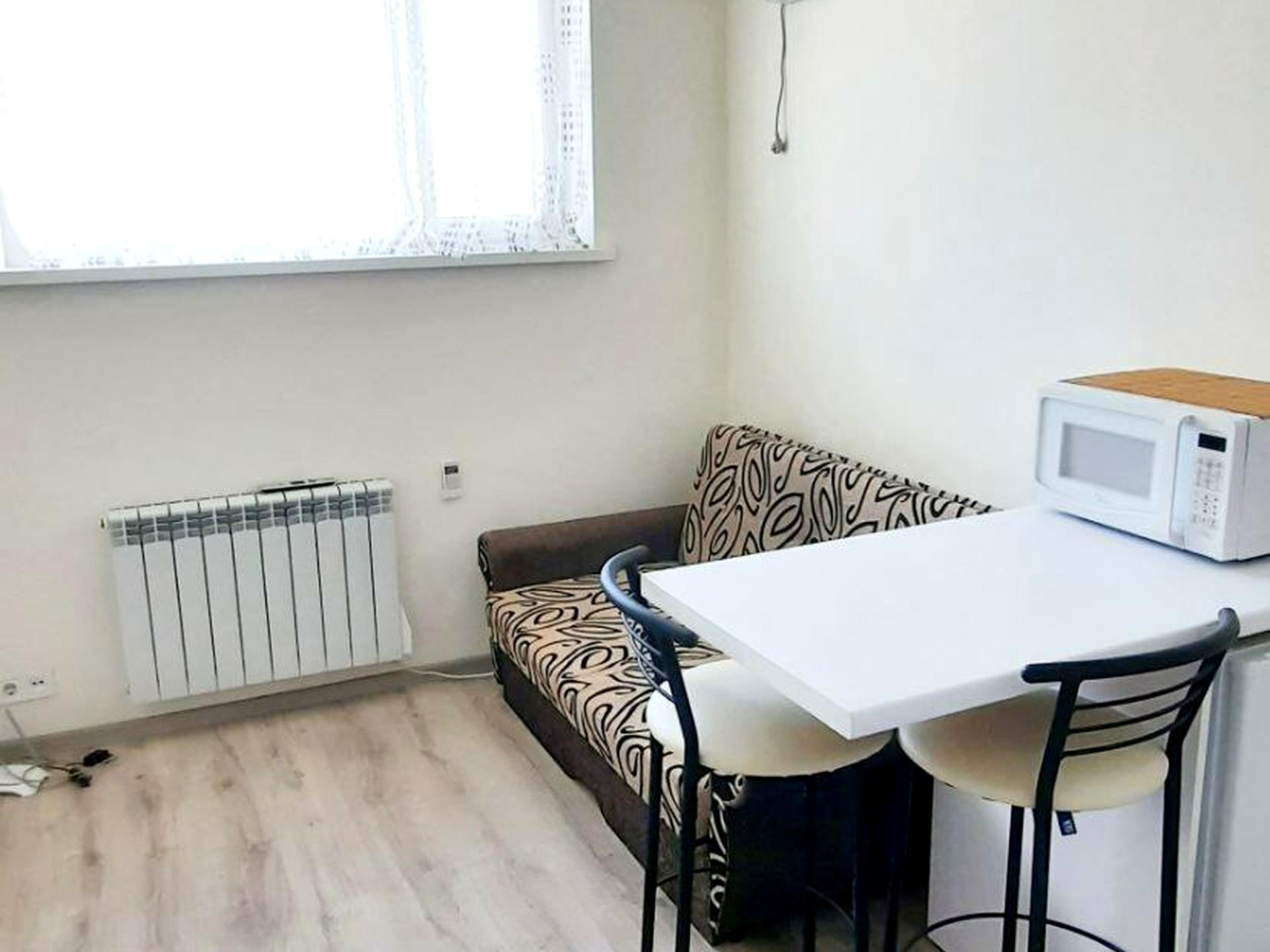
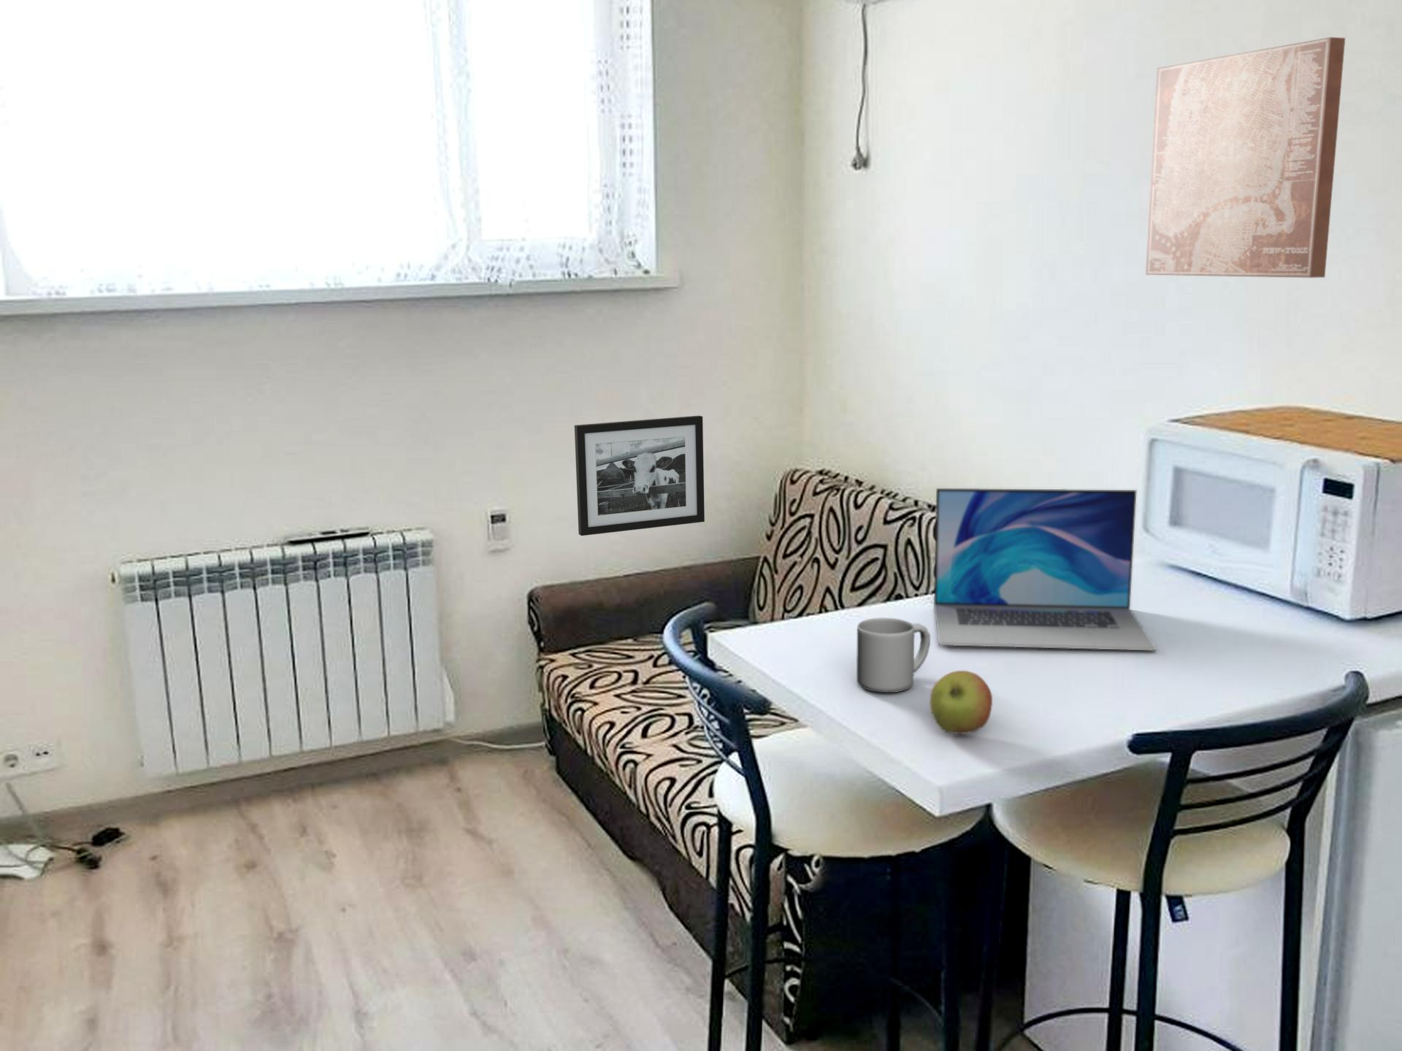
+ laptop [933,488,1157,651]
+ picture frame [574,415,705,537]
+ mug [856,617,931,693]
+ wall art [1145,36,1346,279]
+ apple [928,670,994,735]
